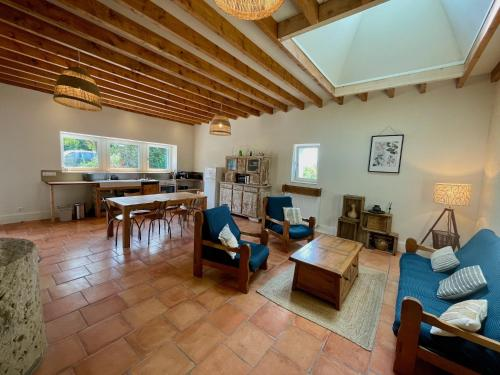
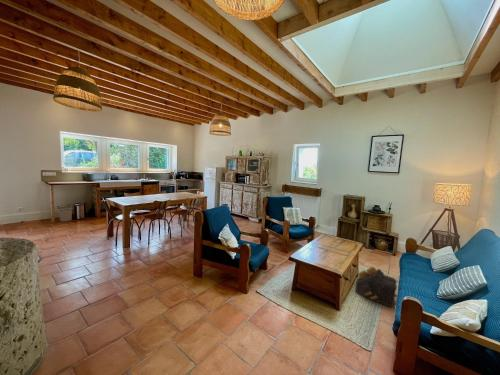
+ backpack [354,266,398,308]
